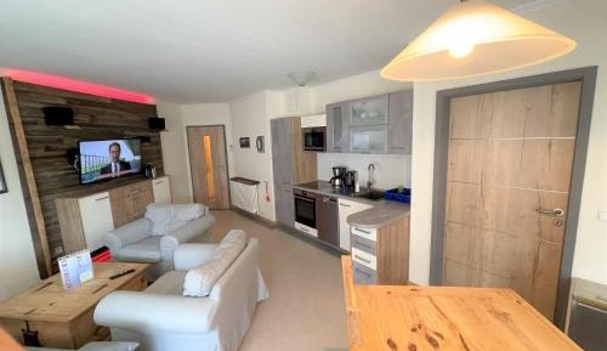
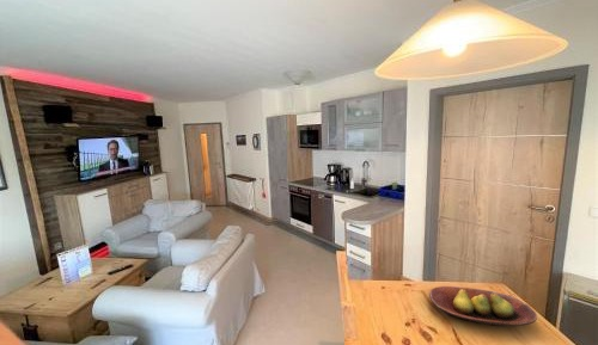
+ fruit bowl [428,285,538,327]
